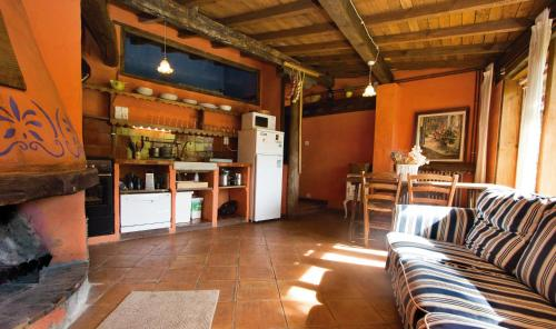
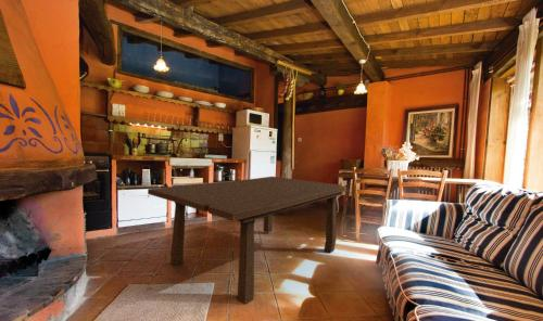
+ dining table [147,176,346,306]
